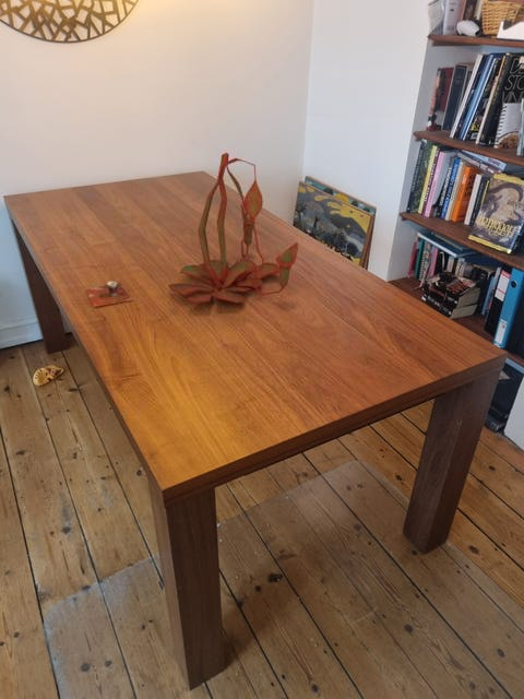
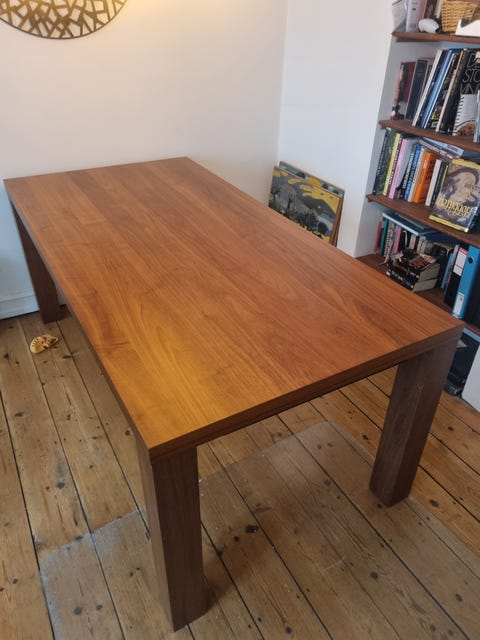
- cup [84,281,133,308]
- plant [168,152,299,304]
